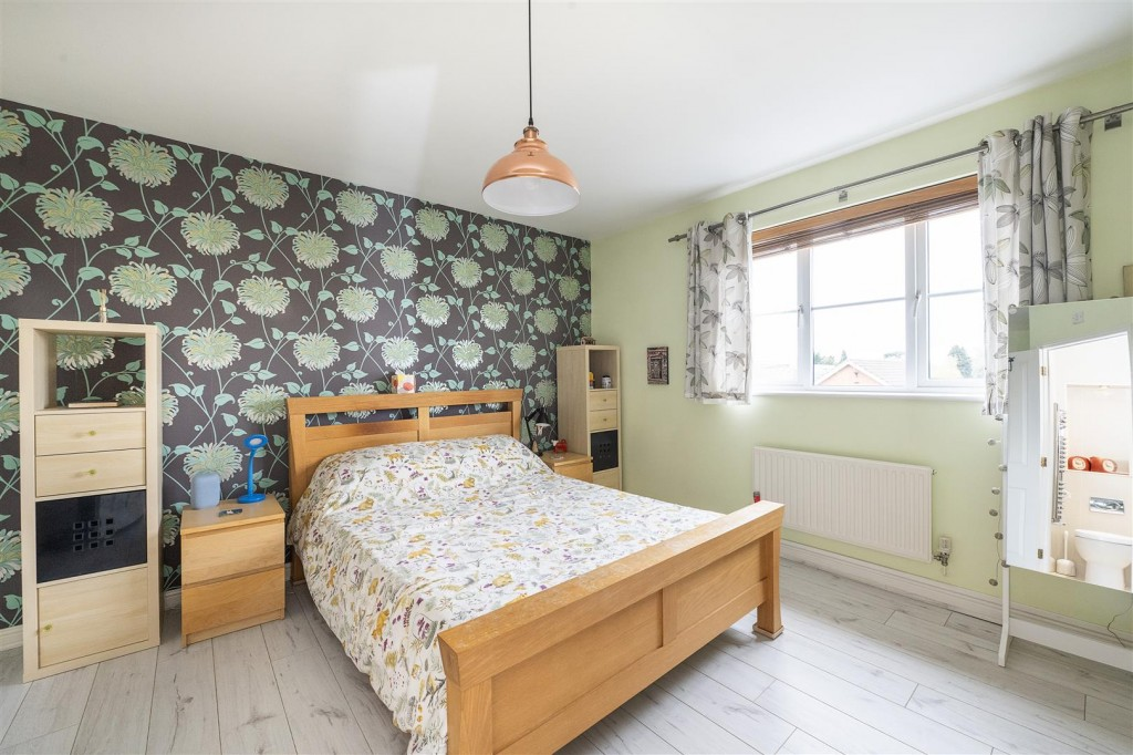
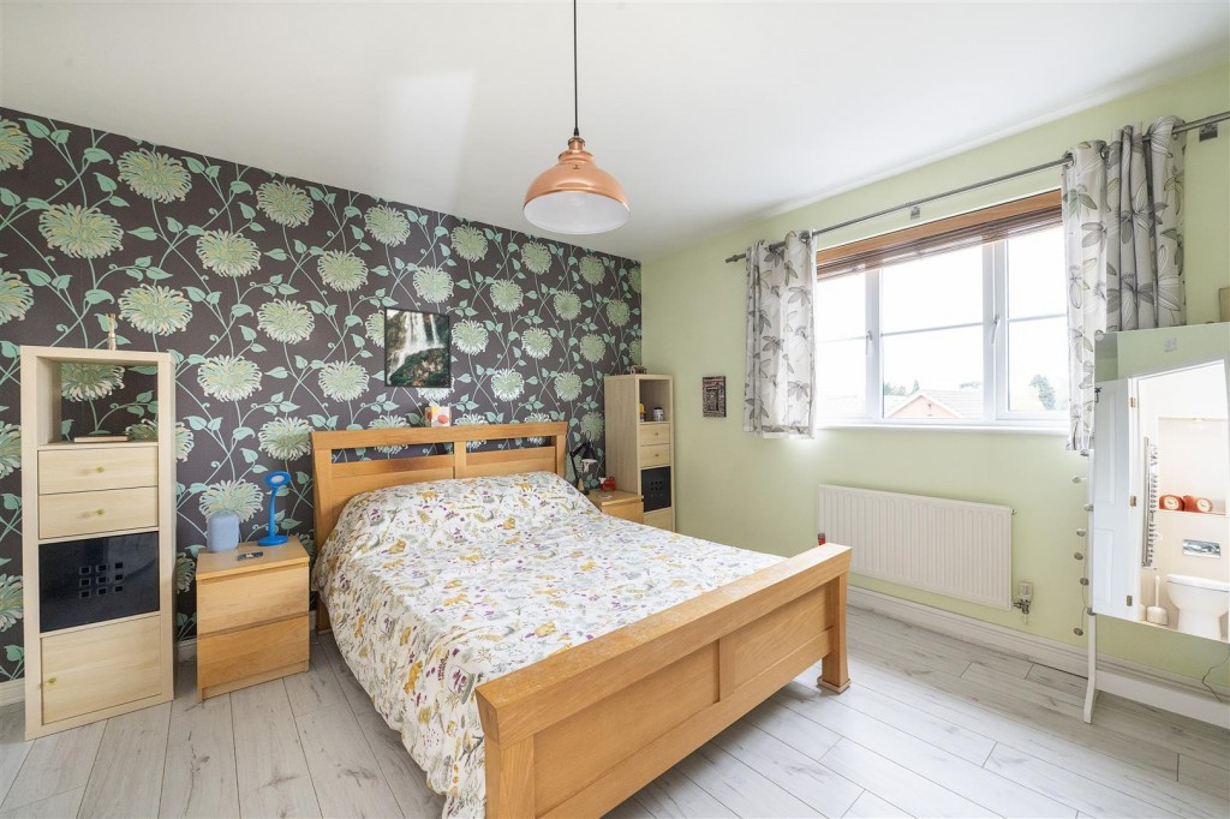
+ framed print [383,305,453,390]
